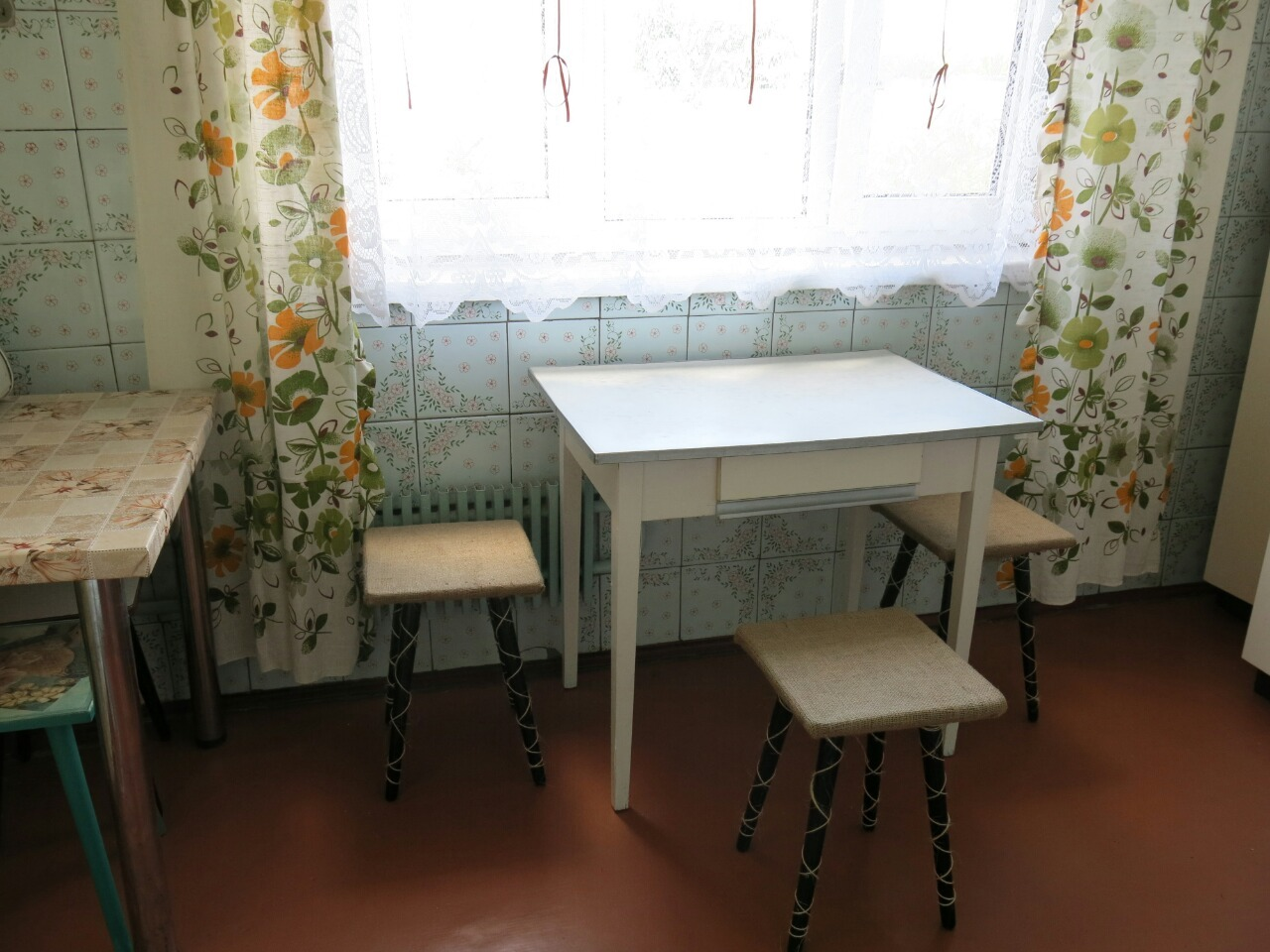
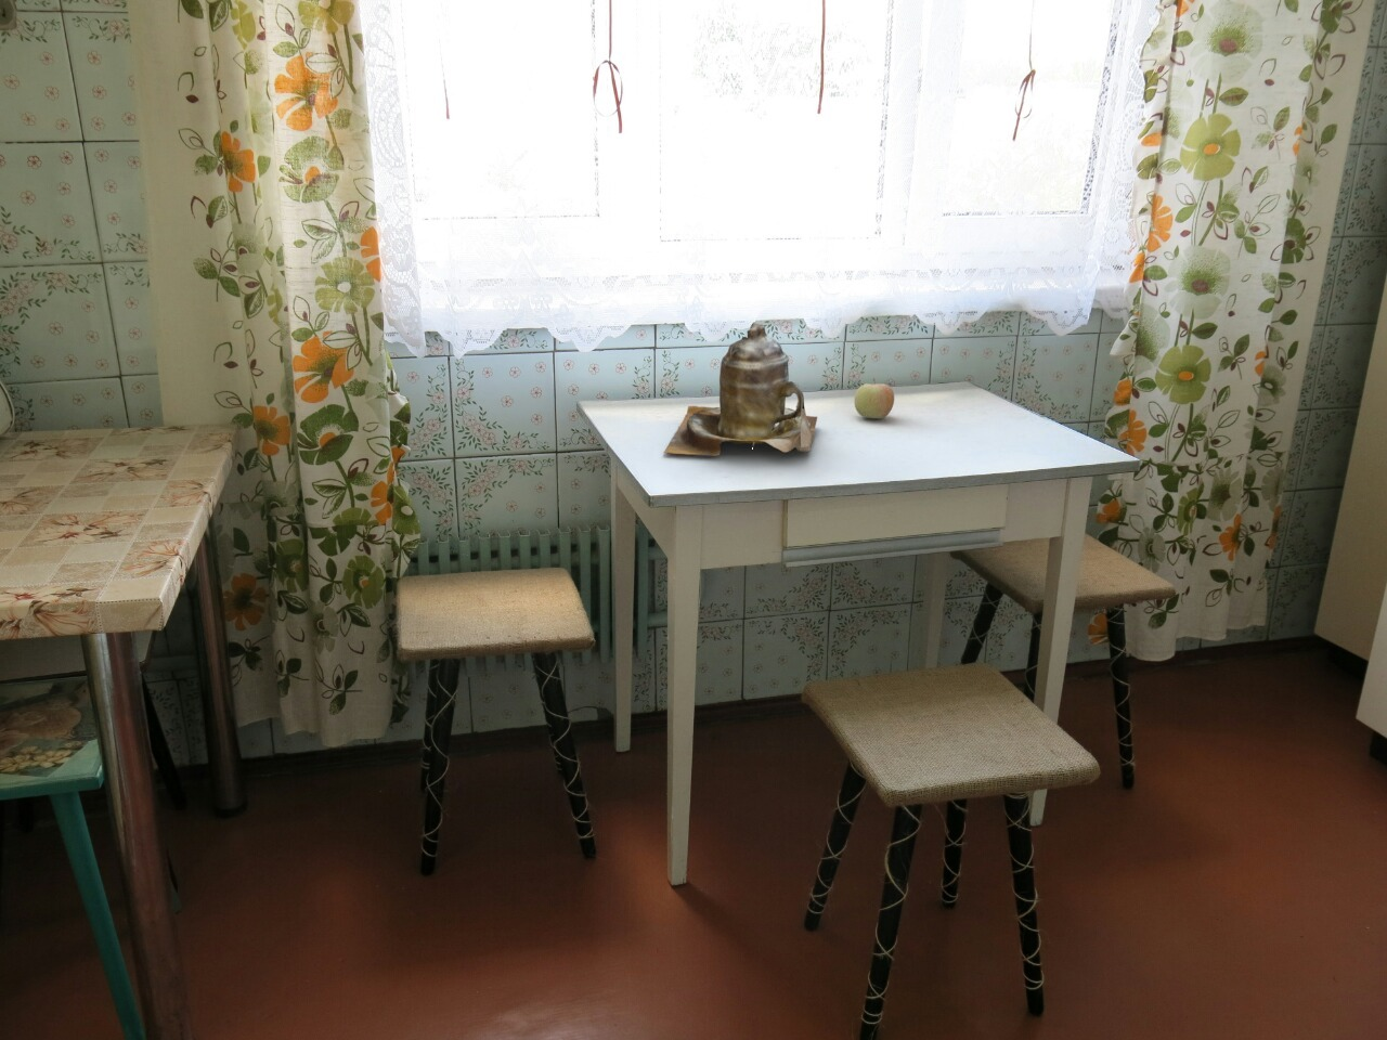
+ fruit [853,376,896,419]
+ teapot [663,322,818,457]
